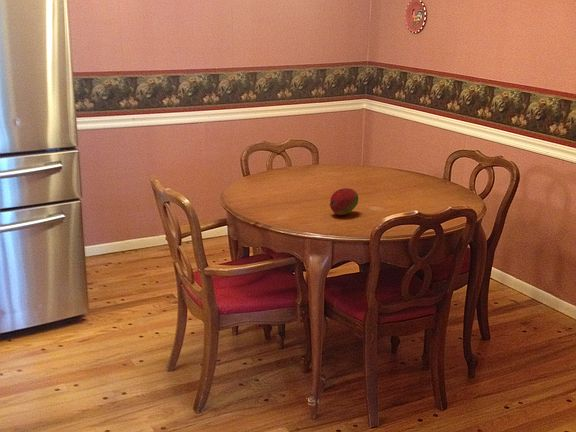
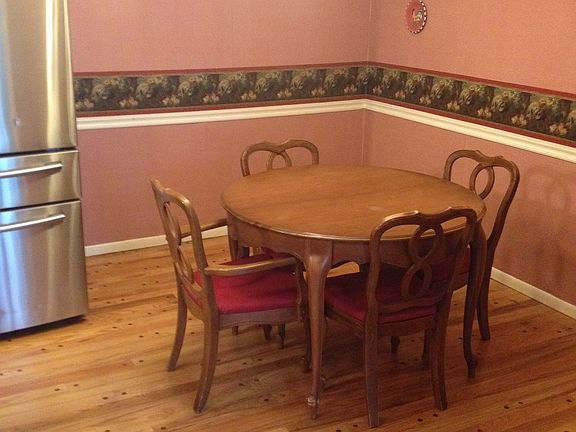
- fruit [329,187,359,216]
